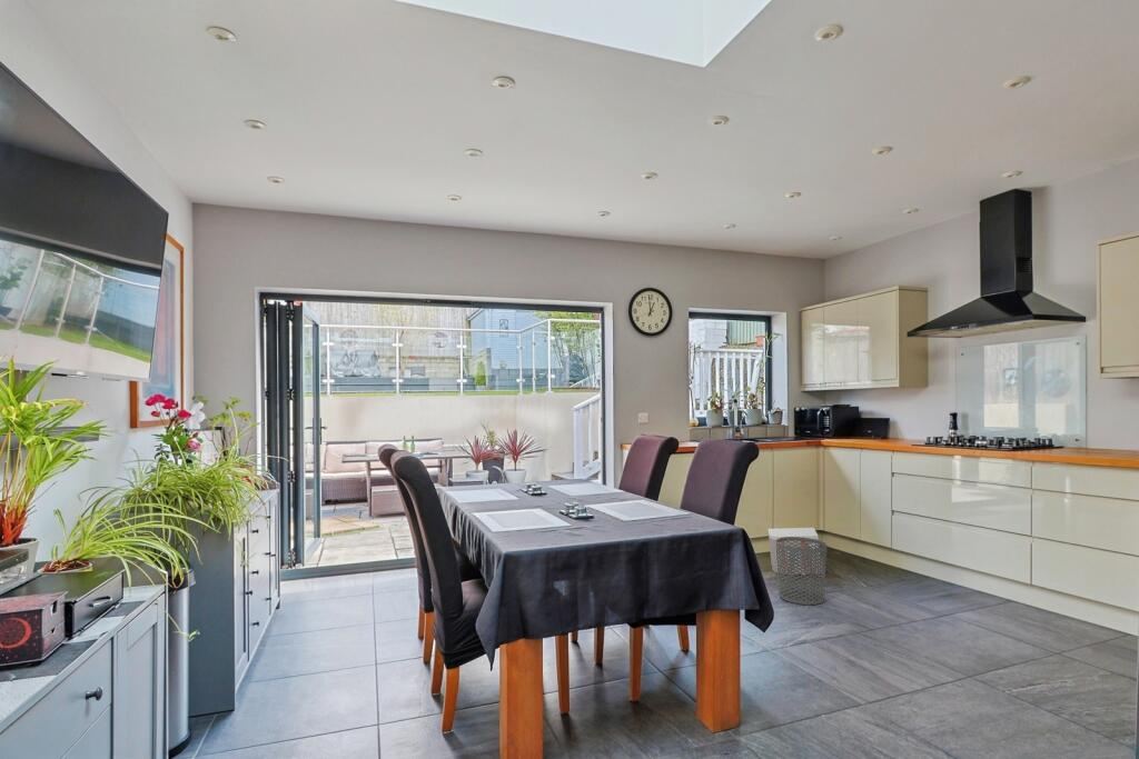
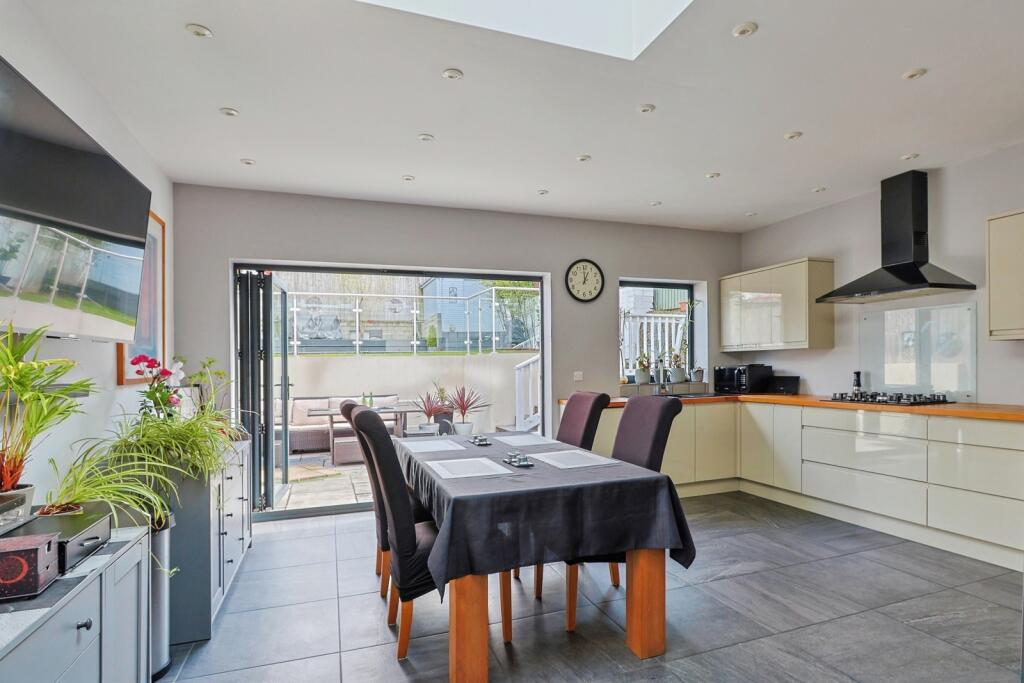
- waste bin [776,537,828,606]
- architectural model [767,527,823,577]
